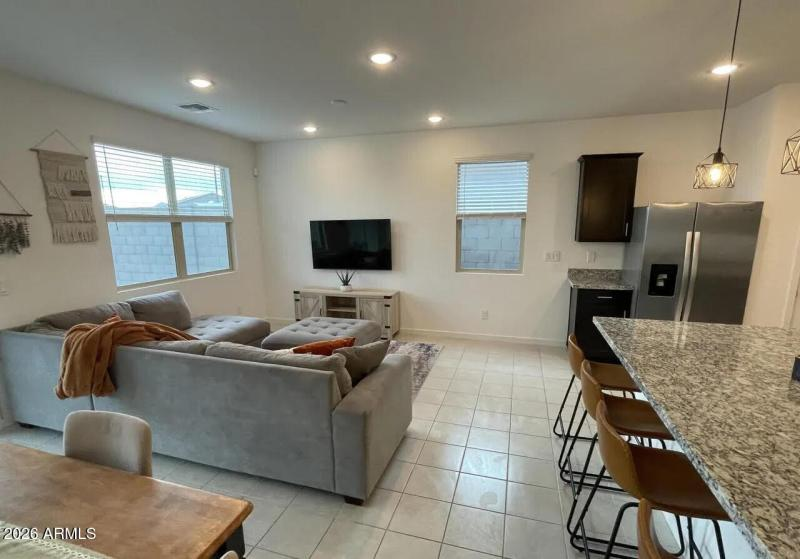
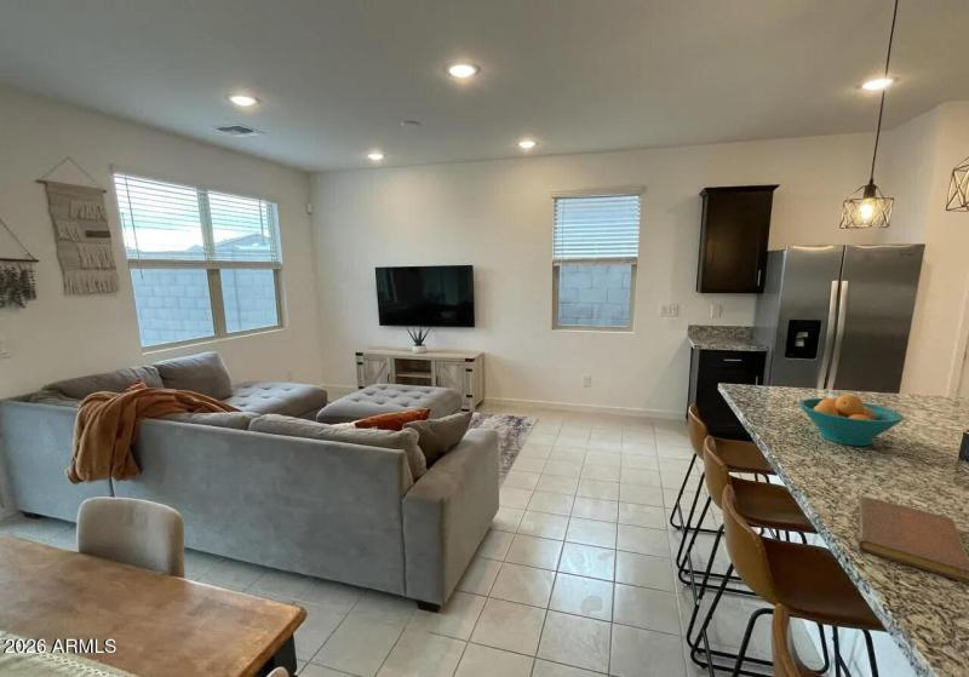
+ notebook [858,495,969,584]
+ fruit bowl [798,394,905,447]
